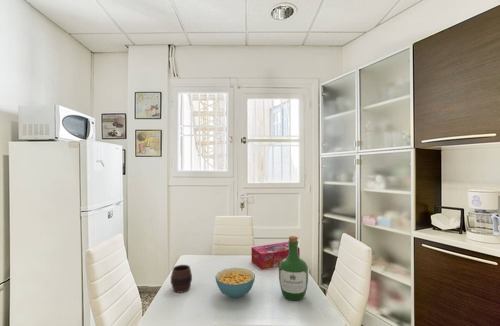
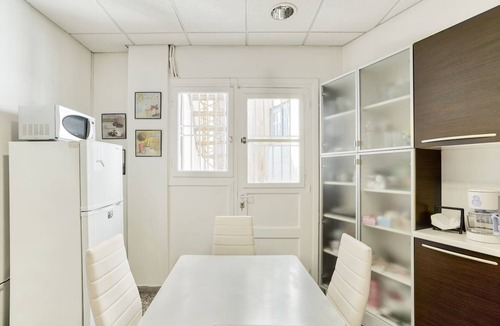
- cereal bowl [214,267,256,299]
- cup [170,264,193,294]
- tissue box [250,241,301,271]
- wine bottle [278,235,309,302]
